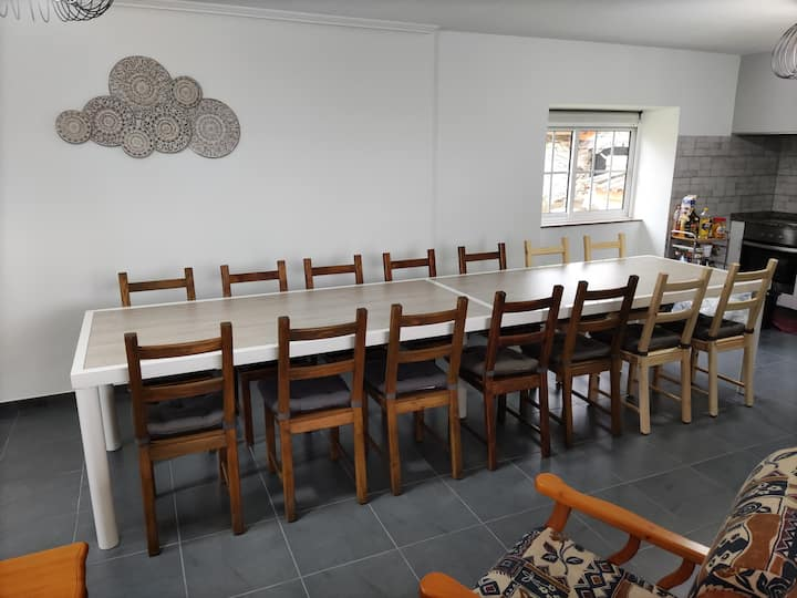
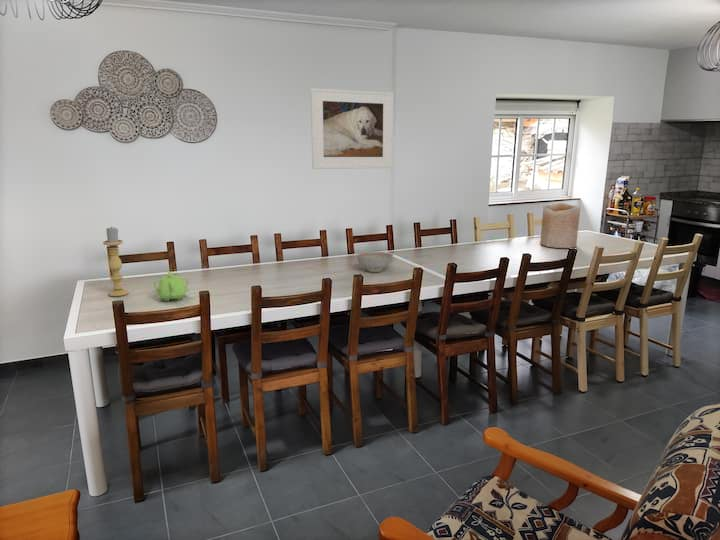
+ decorative bowl [355,251,394,273]
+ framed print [310,87,394,170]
+ candle holder [102,225,129,297]
+ vase [539,202,581,249]
+ teapot [153,270,190,302]
